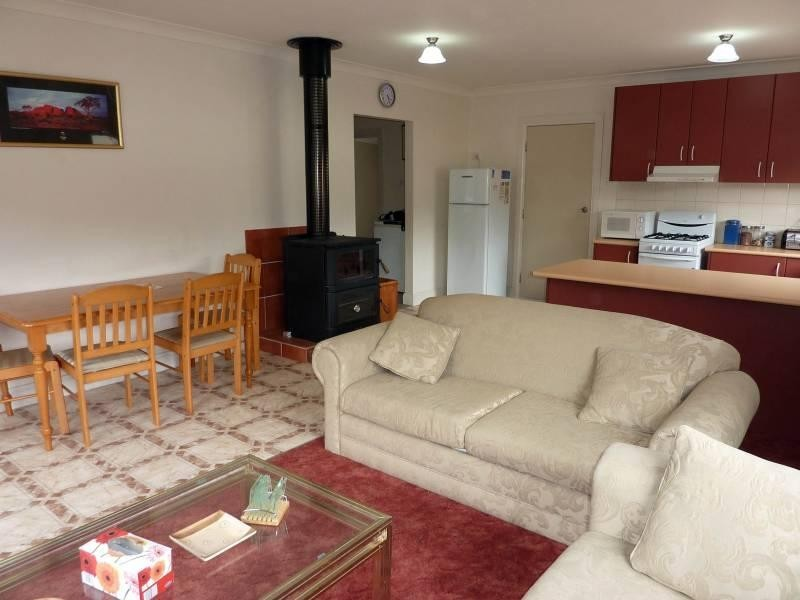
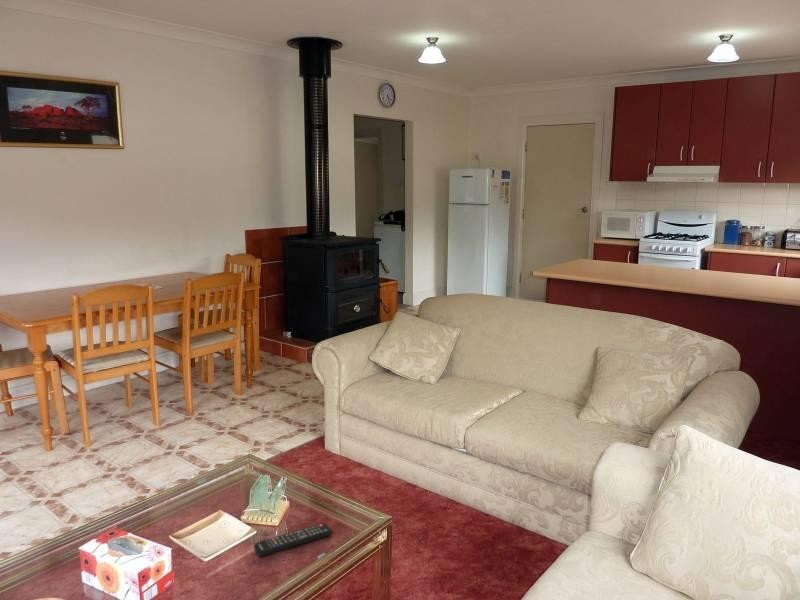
+ remote control [253,522,334,558]
